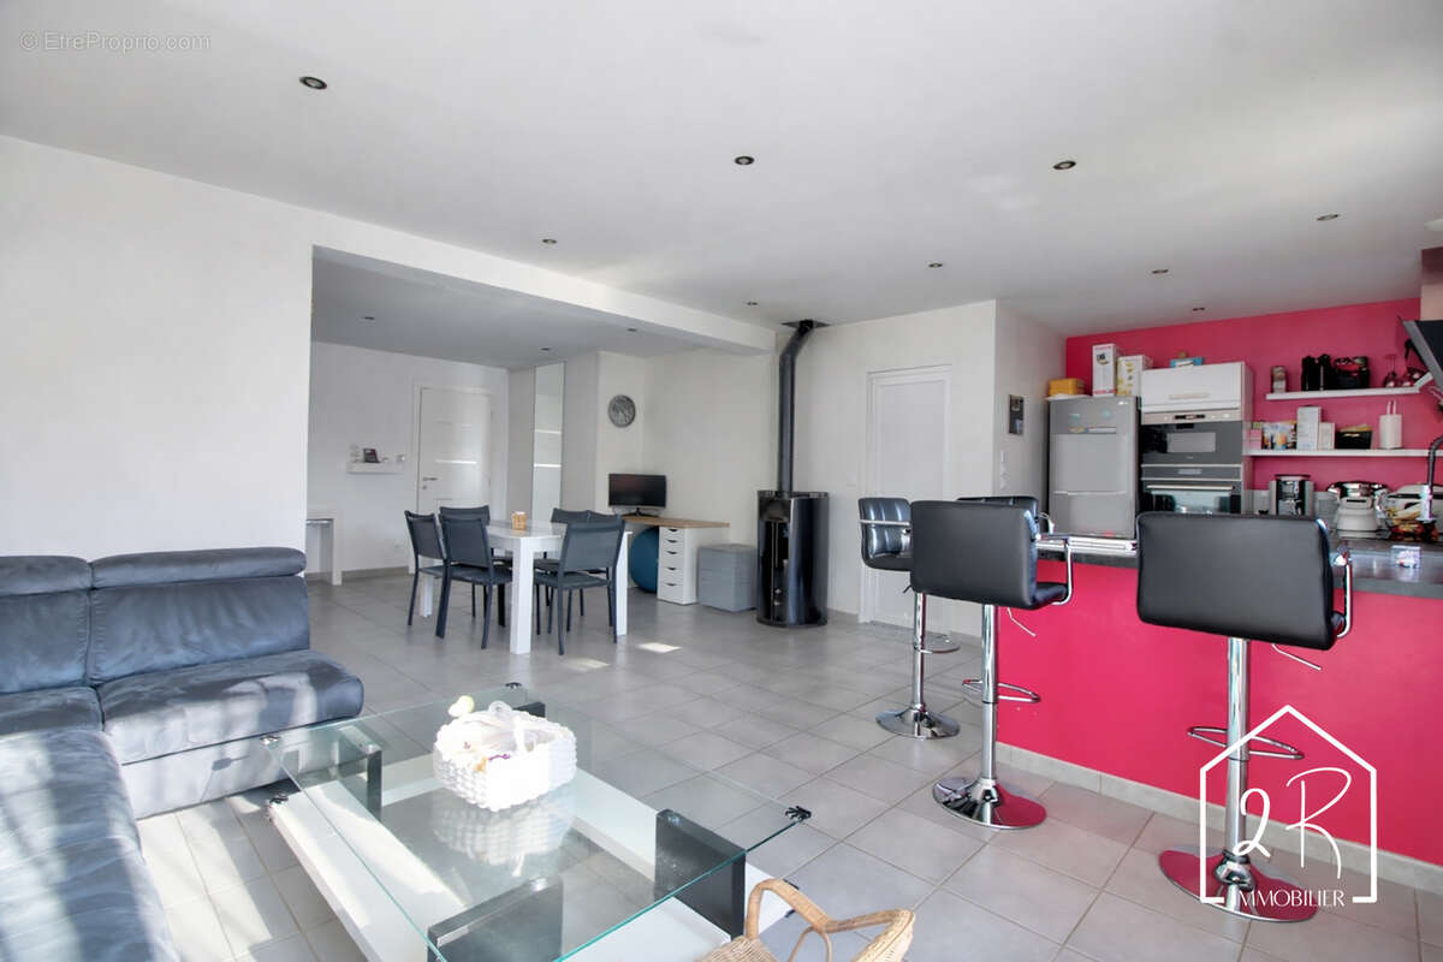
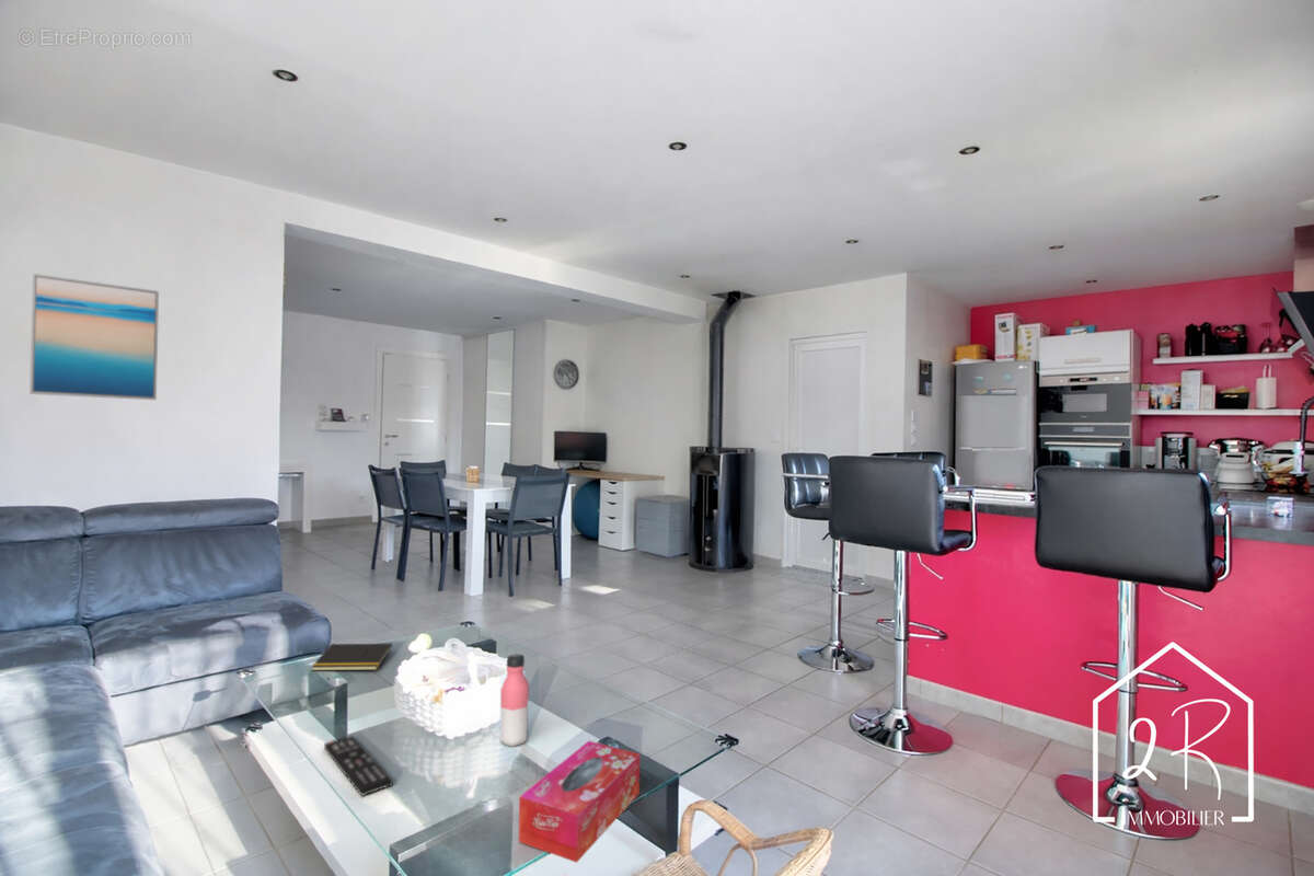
+ wall art [28,273,160,401]
+ tissue box [518,740,641,864]
+ notepad [310,643,393,671]
+ water bottle [499,653,530,748]
+ remote control [323,735,394,797]
